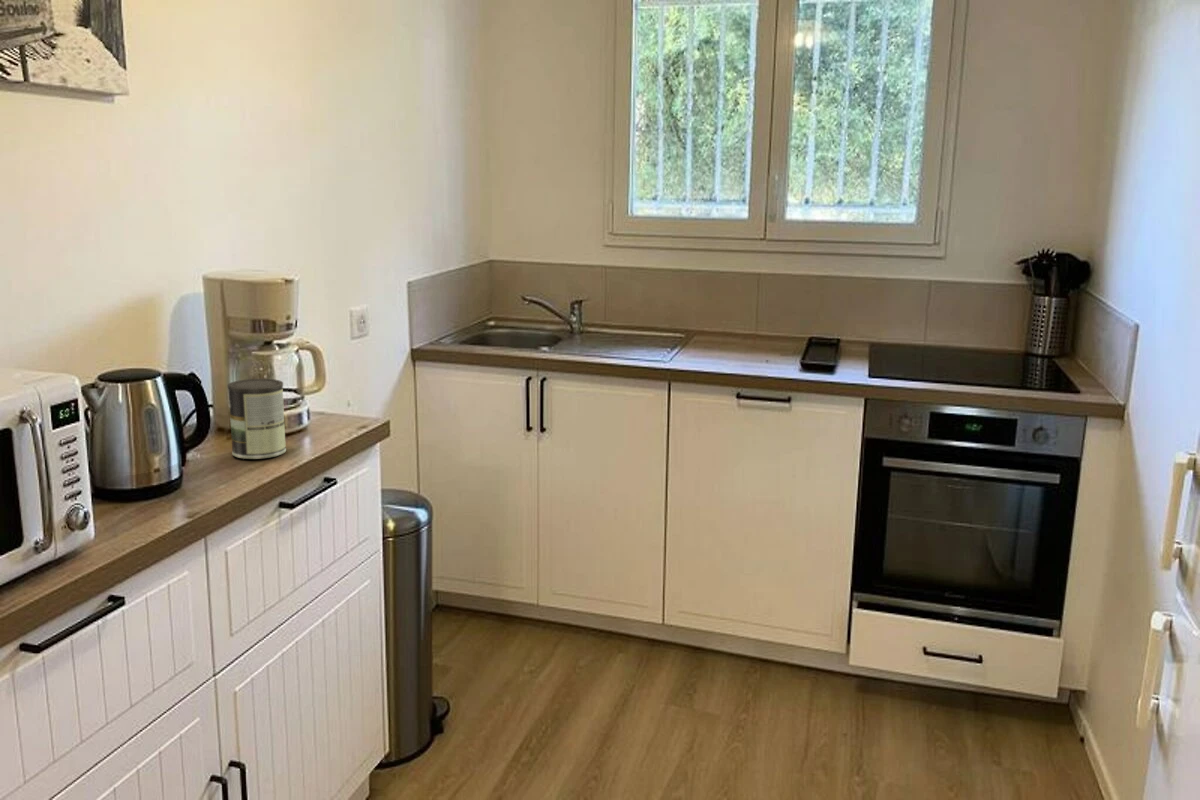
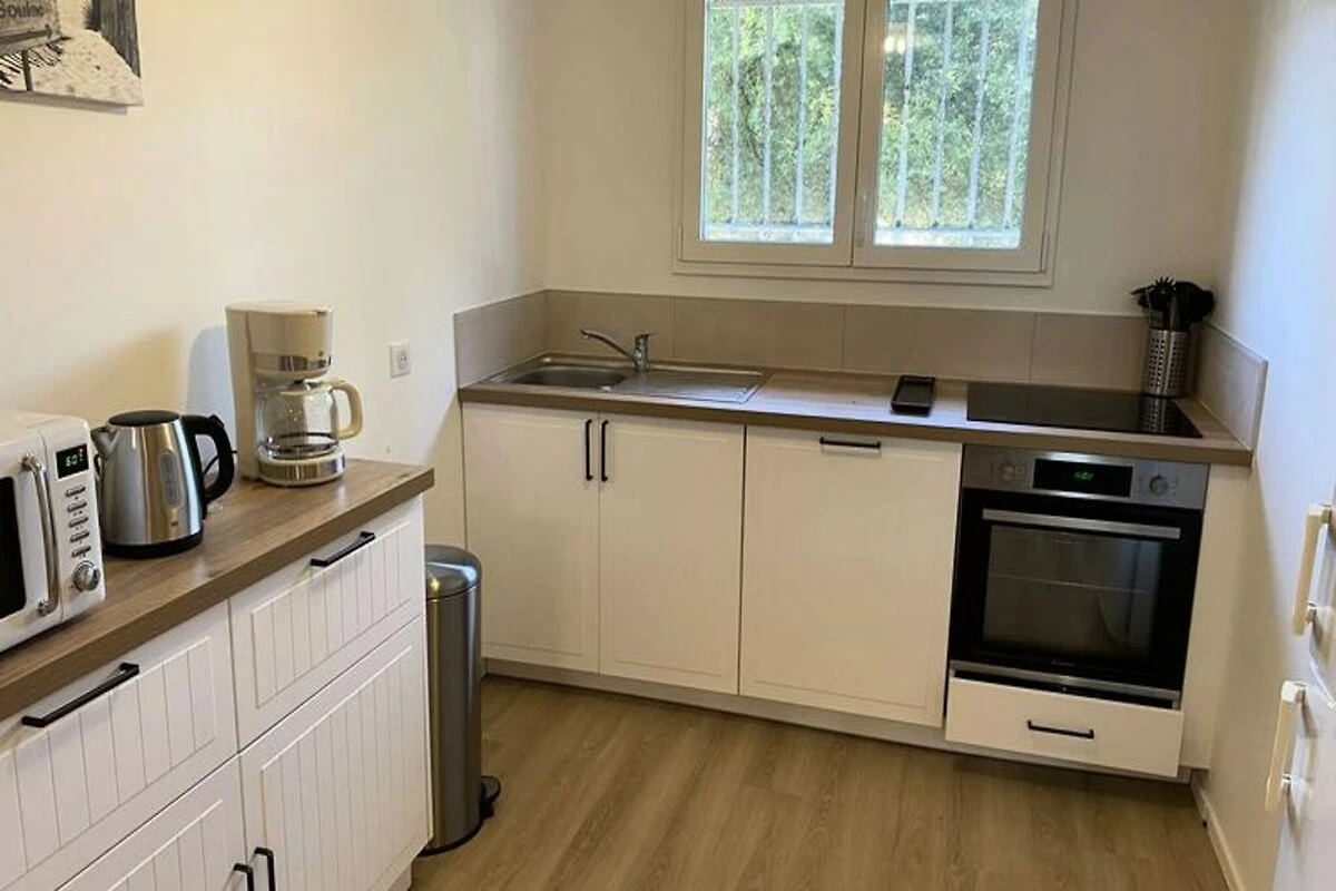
- coffee can [227,378,287,460]
